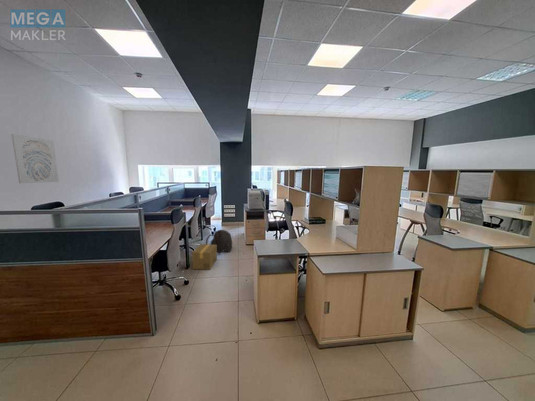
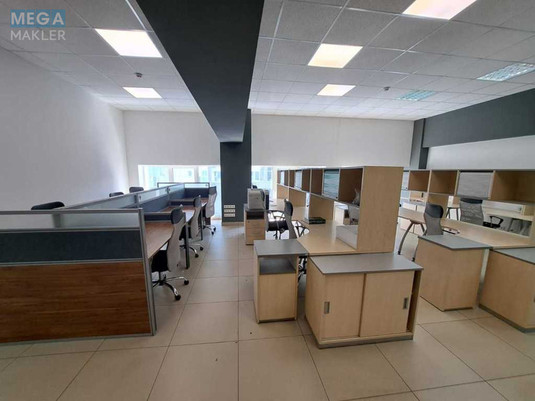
- cardboard box [191,243,218,271]
- backpack [205,229,233,254]
- wall art [10,133,60,184]
